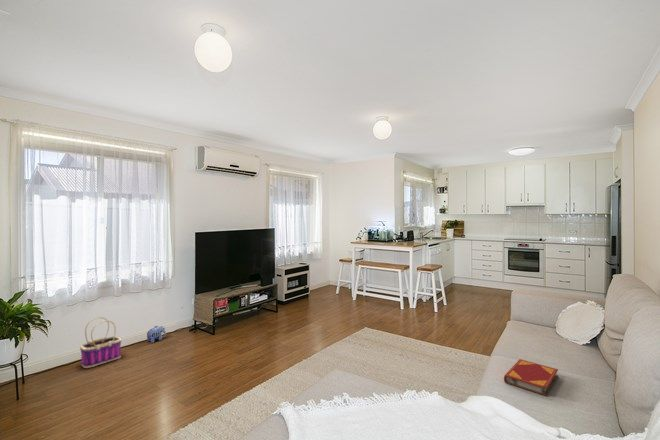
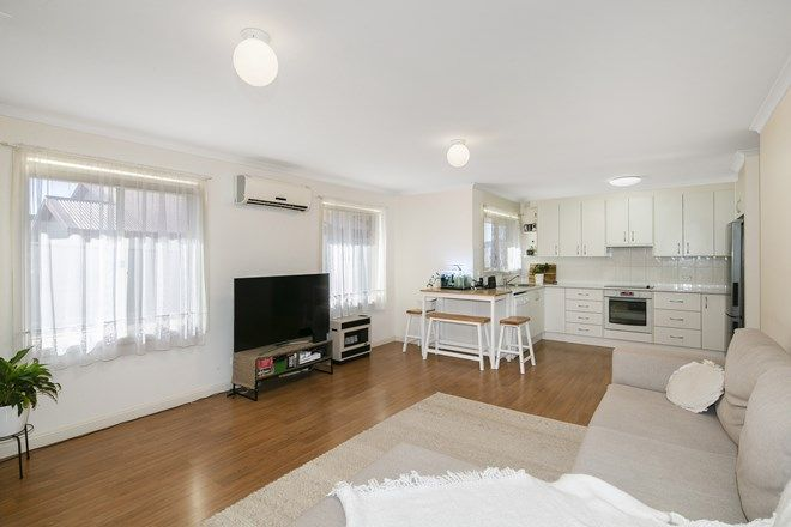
- basket [79,316,123,369]
- hardback book [503,358,559,397]
- plush toy [146,325,167,344]
